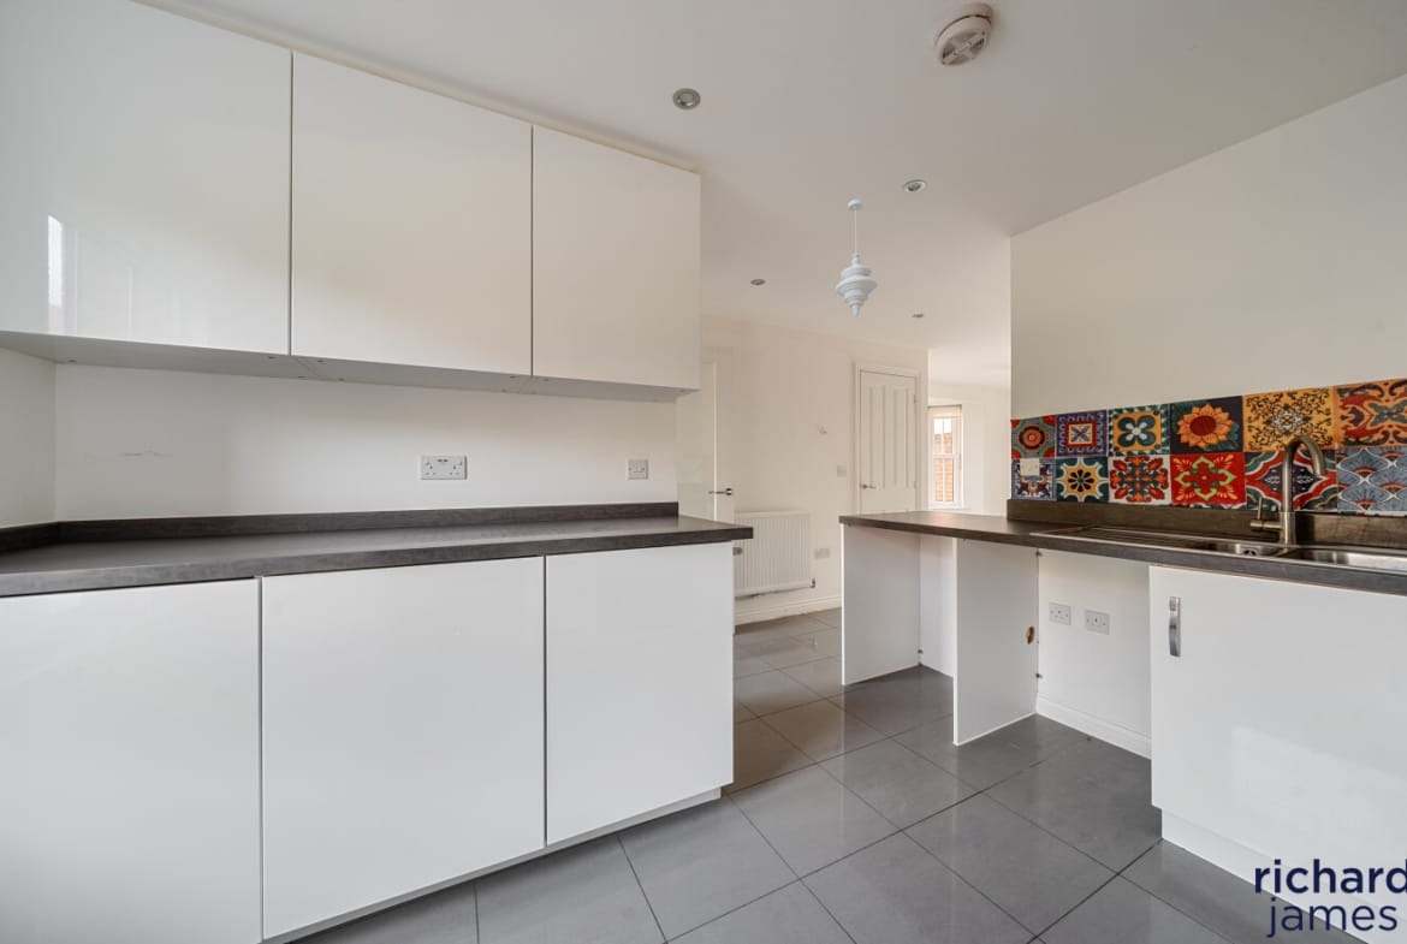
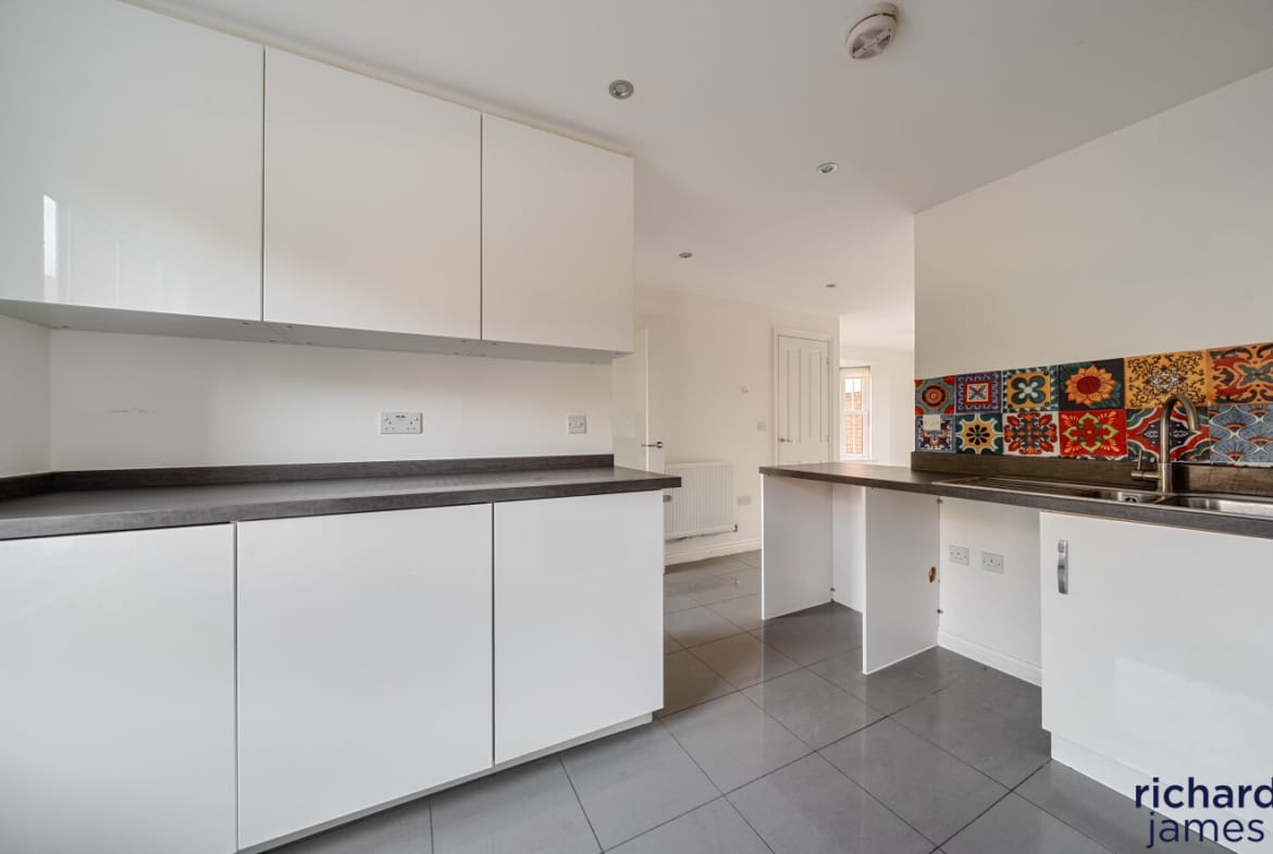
- pendant light [835,198,878,317]
